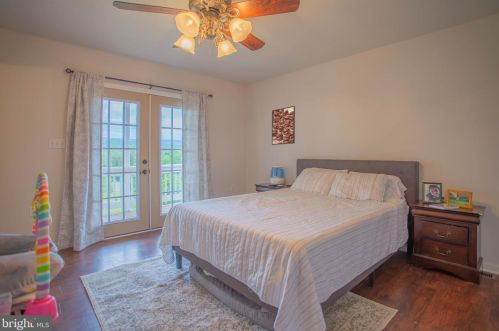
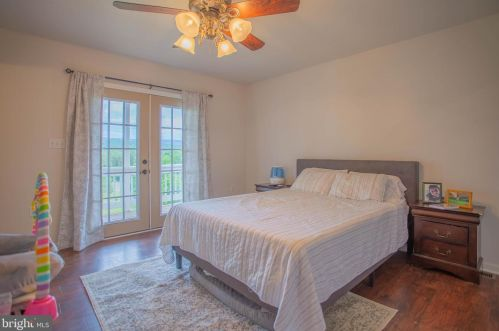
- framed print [271,105,296,146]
